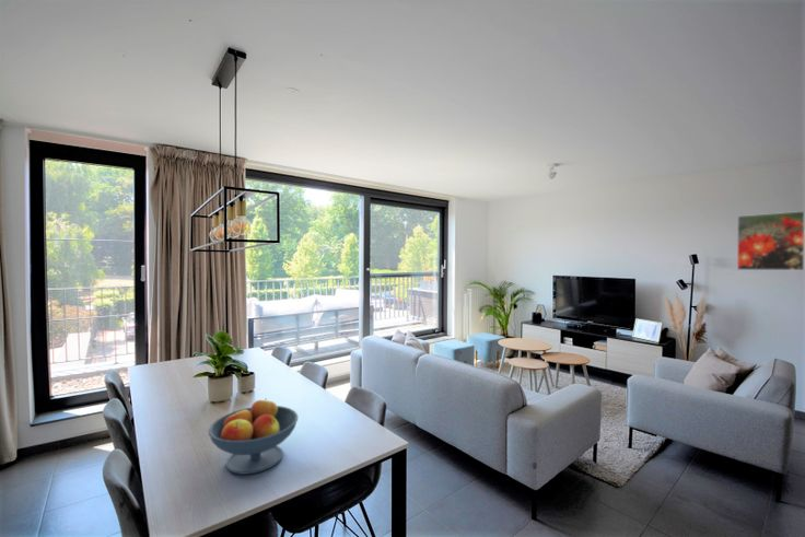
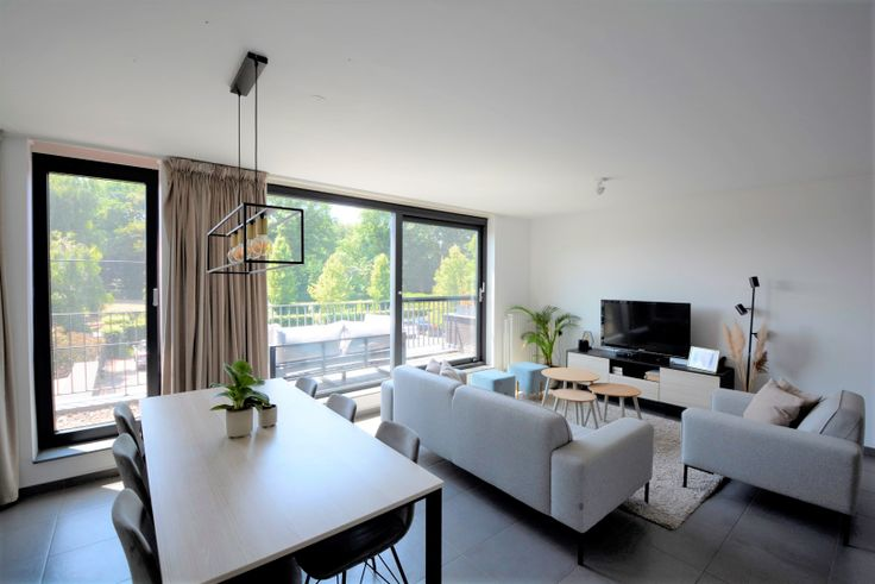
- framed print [736,210,805,271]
- fruit bowl [207,399,299,476]
